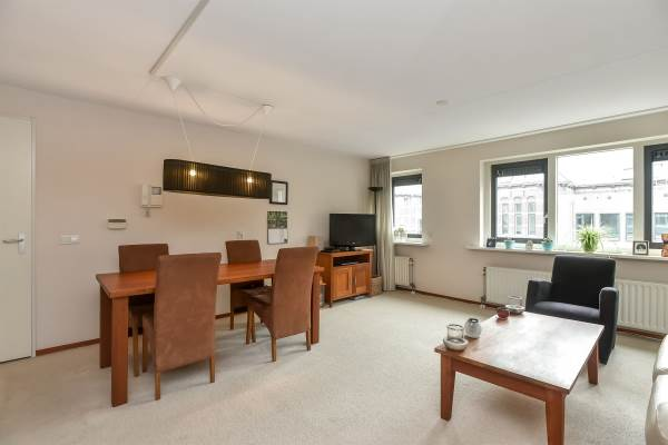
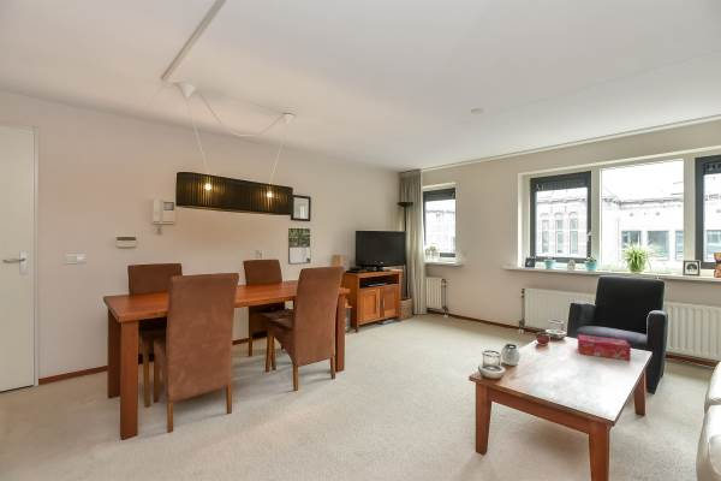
+ tissue box [577,333,632,362]
